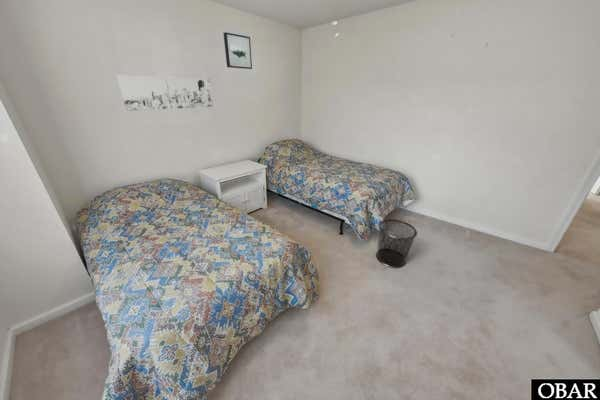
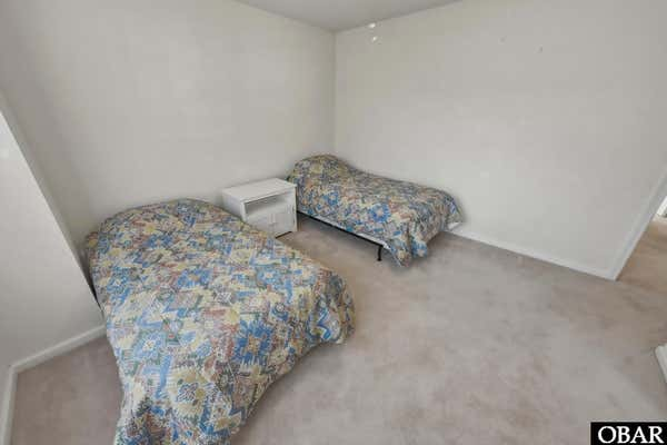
- waste bin [375,218,418,269]
- wall art [116,75,214,112]
- wall art [222,31,253,70]
